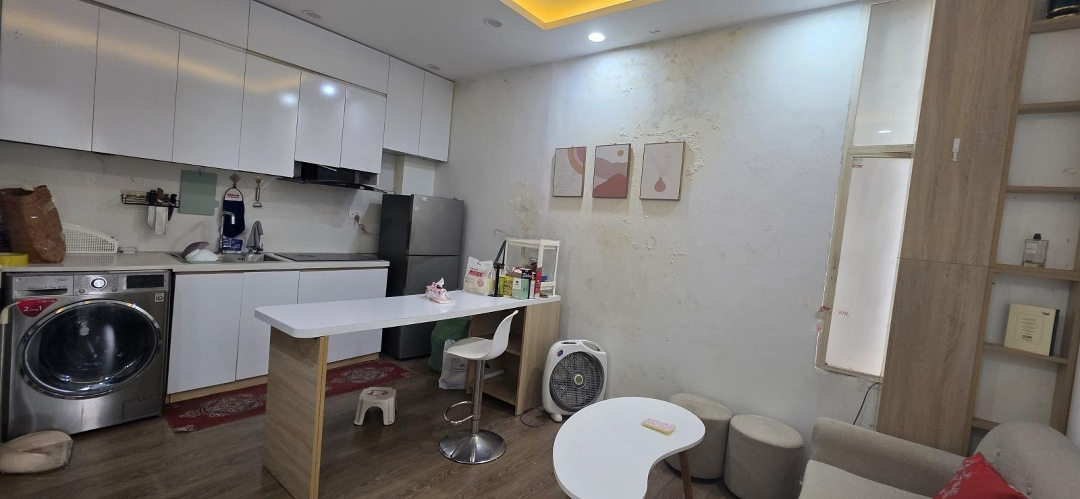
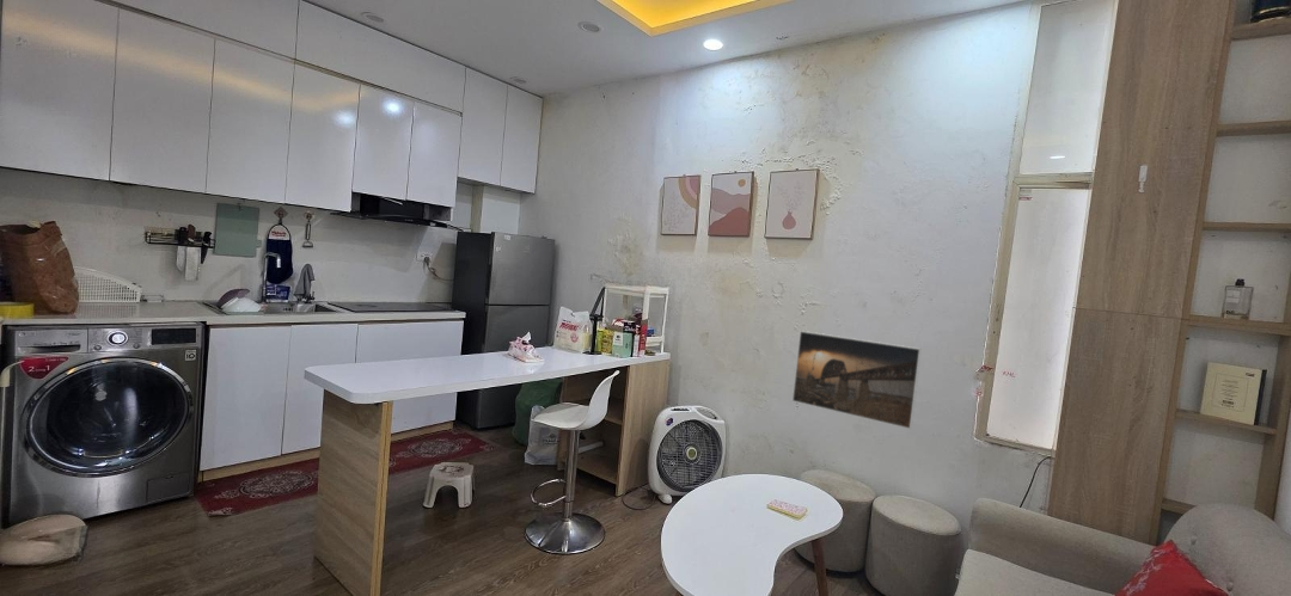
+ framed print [791,330,923,430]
